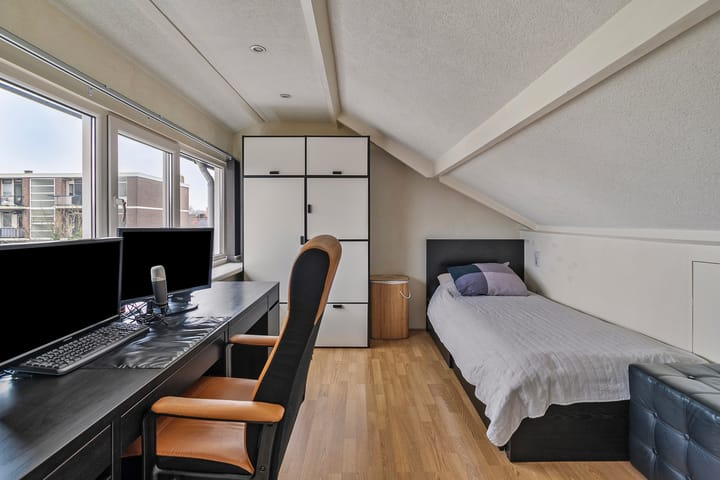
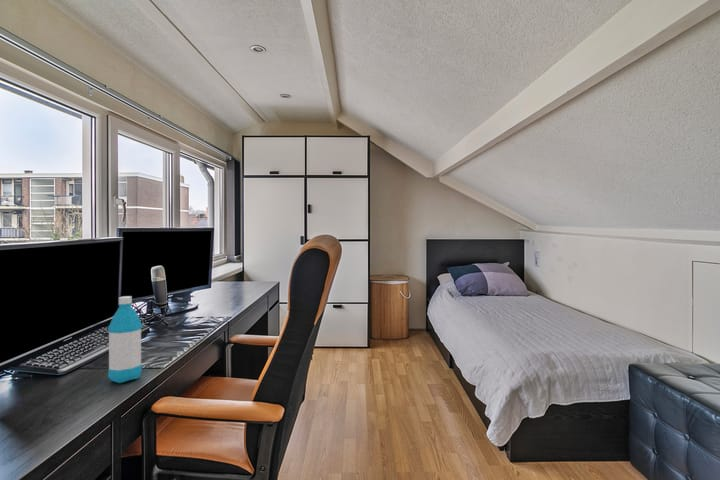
+ water bottle [107,295,143,384]
